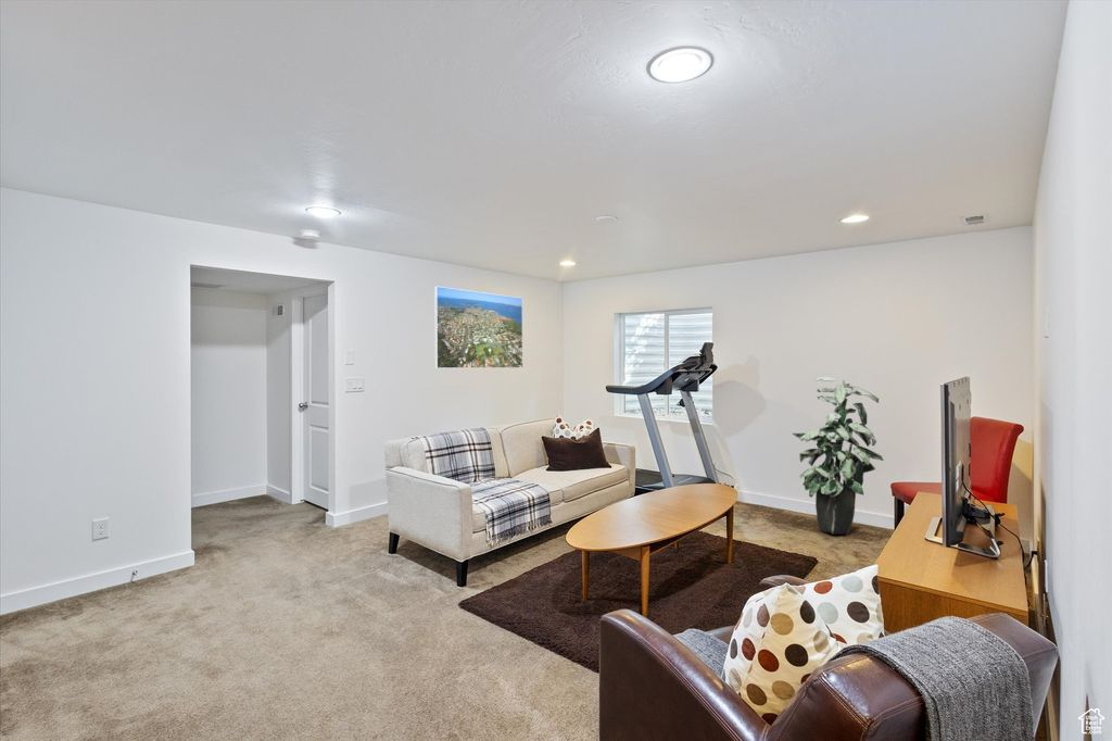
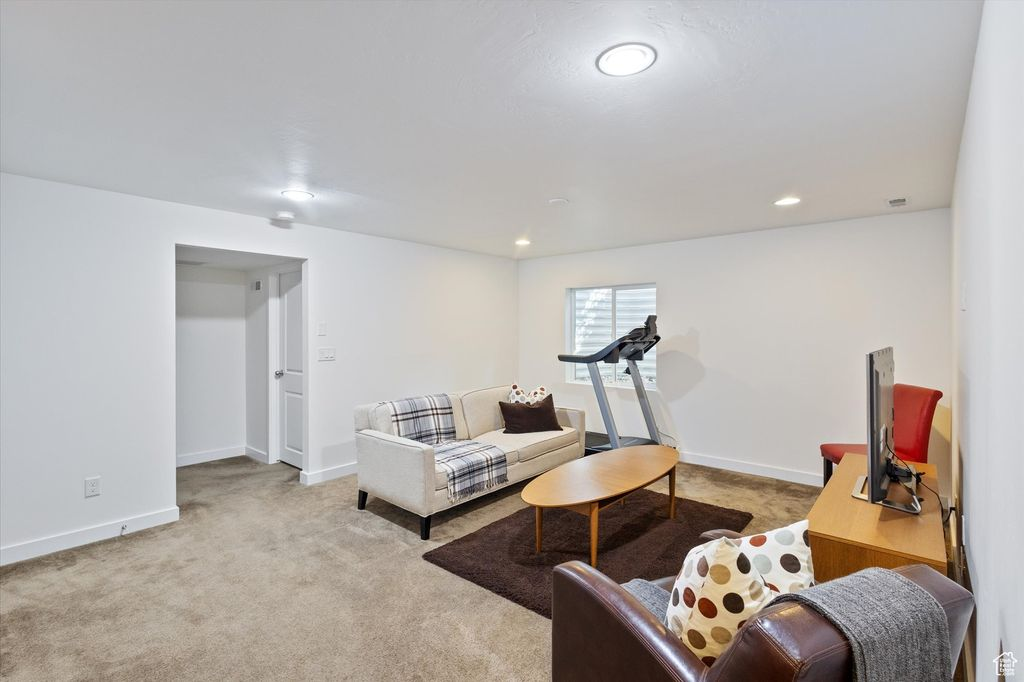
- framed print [433,286,523,369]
- indoor plant [791,376,884,536]
